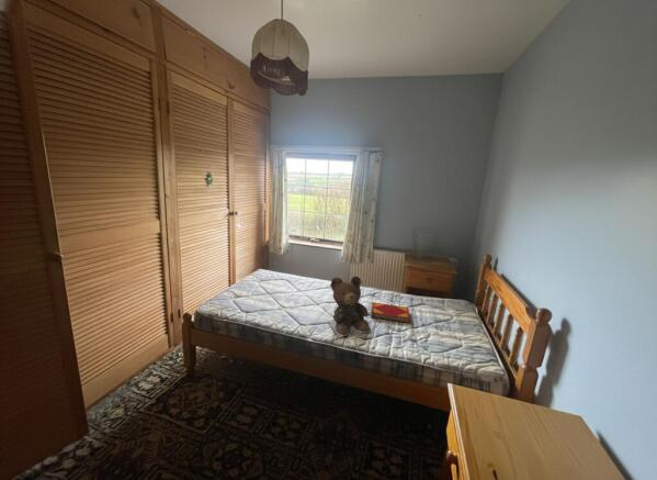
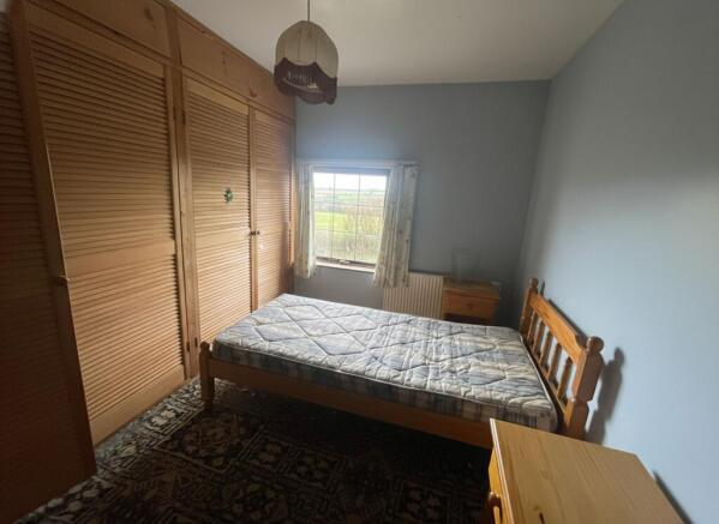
- hardback book [370,301,411,324]
- teddy bear [327,275,373,338]
